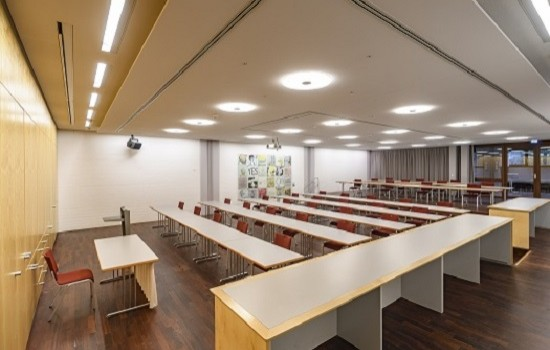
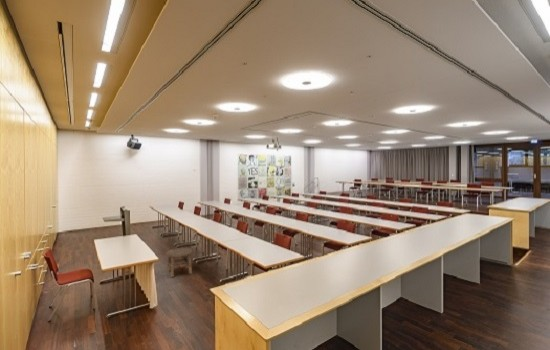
+ stool [165,247,193,279]
